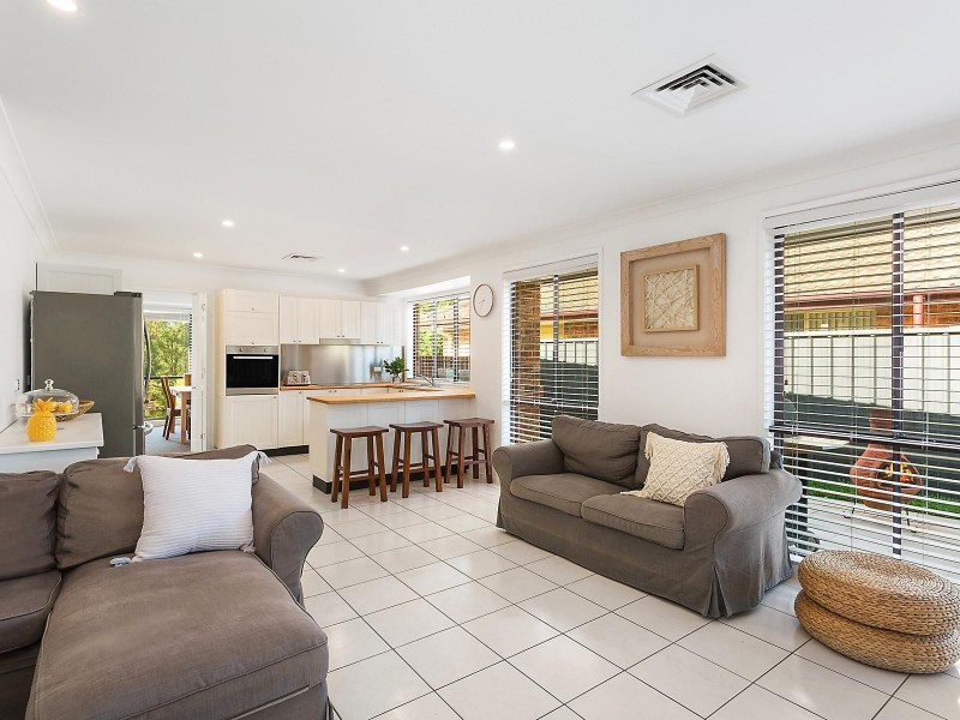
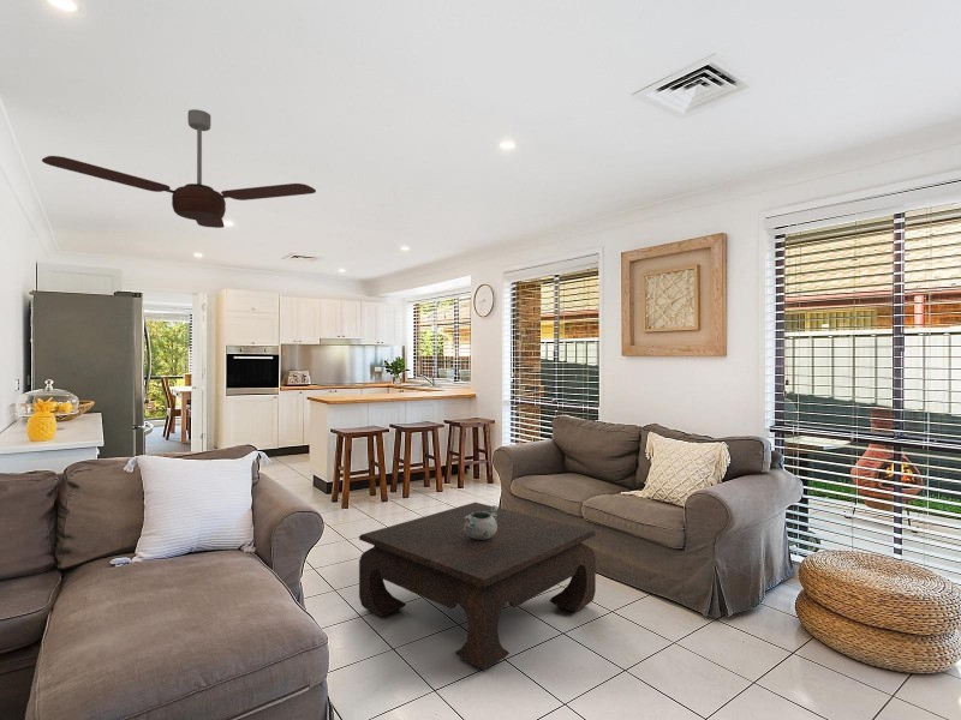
+ coffee table [358,502,597,671]
+ ceiling fan [41,108,317,229]
+ decorative bowl [464,504,500,540]
